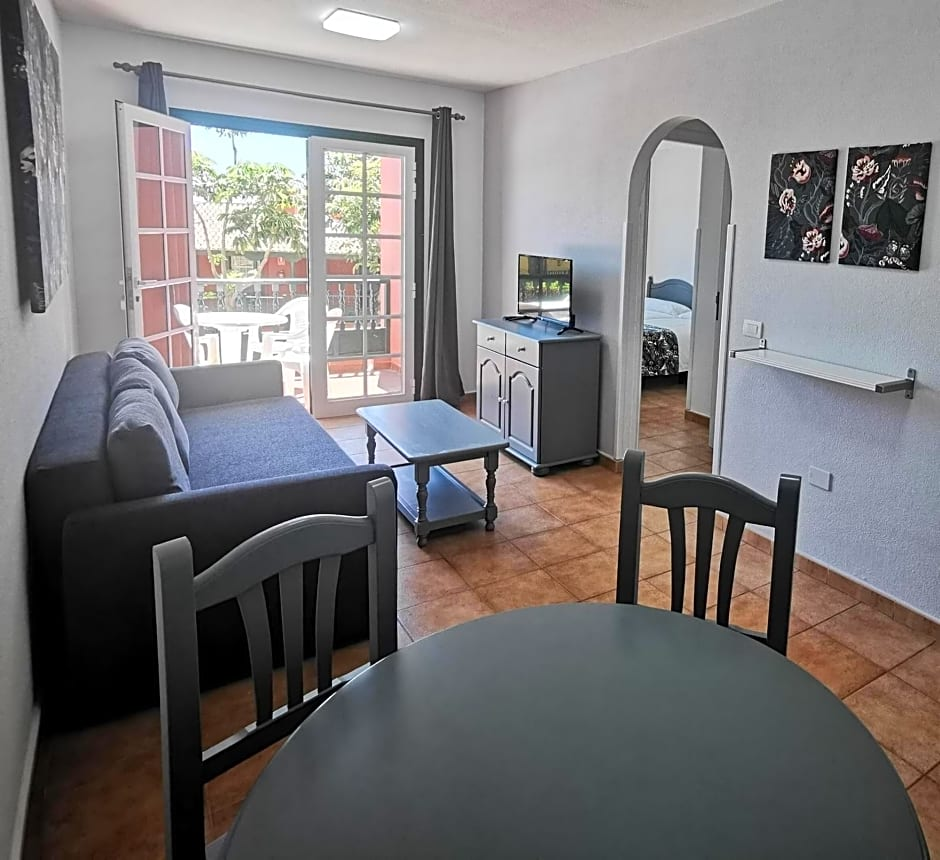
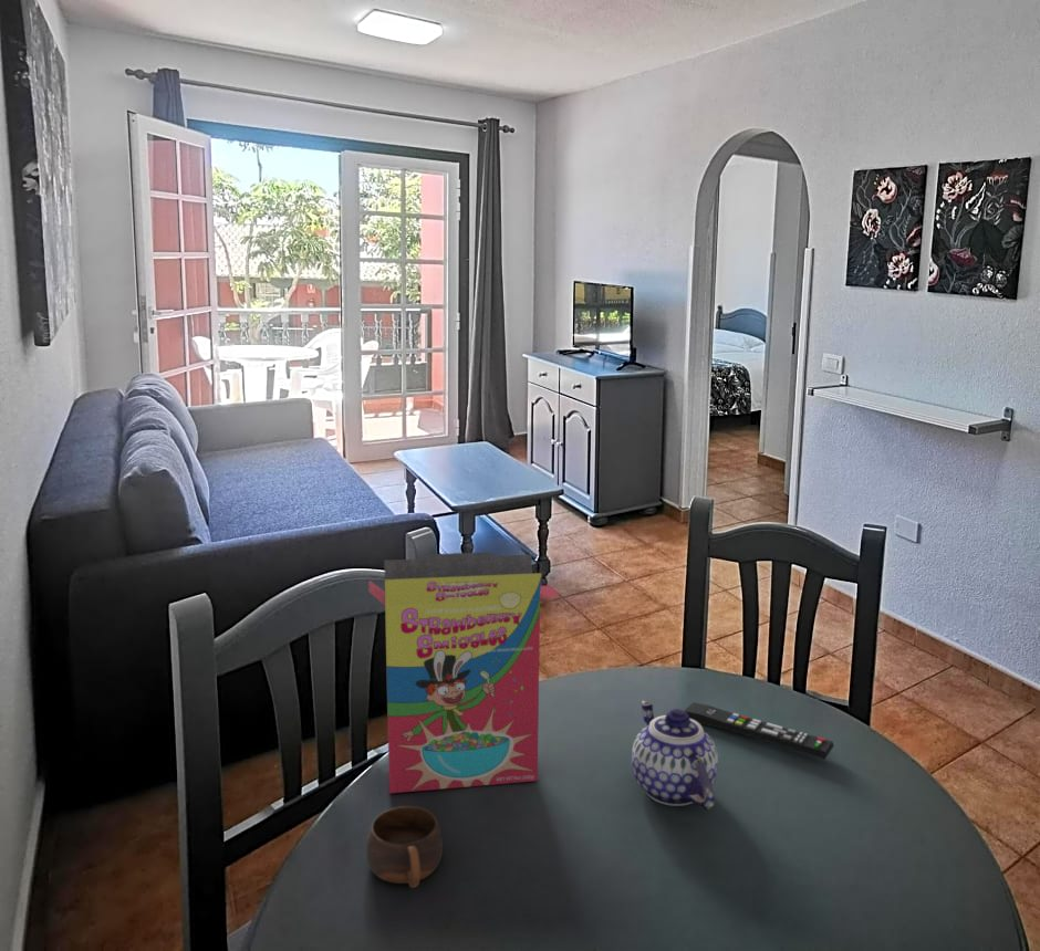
+ remote control [683,701,835,761]
+ cereal box [368,551,561,794]
+ teapot [631,699,719,811]
+ cup [365,805,444,889]
